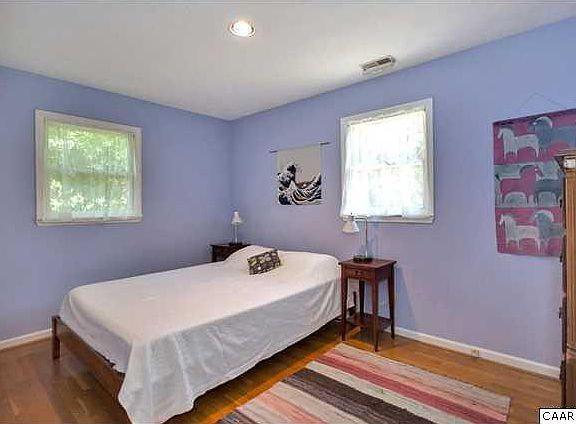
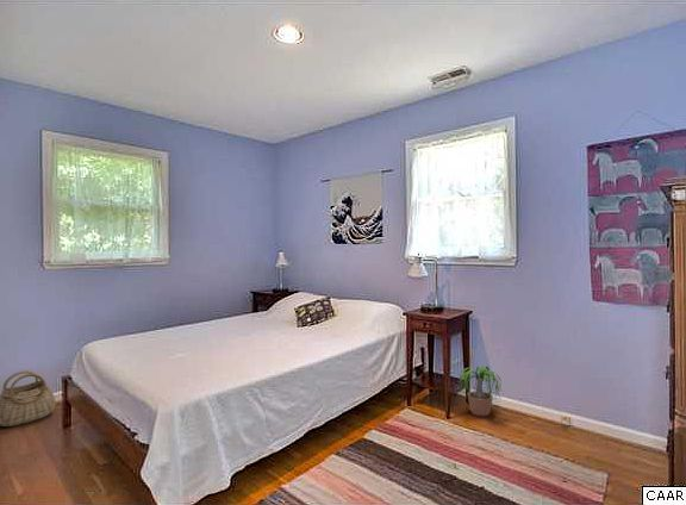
+ basket [0,369,57,428]
+ potted plant [454,364,505,417]
